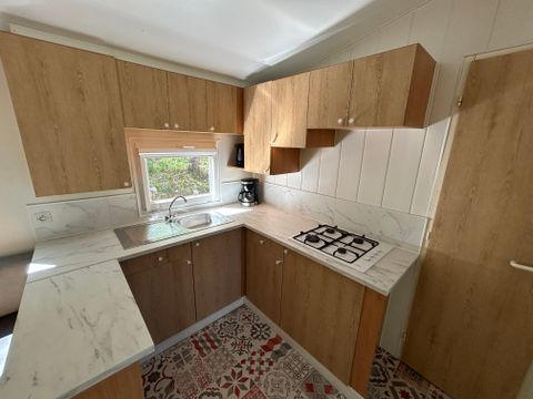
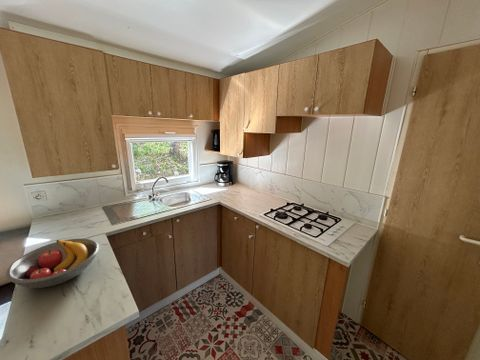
+ fruit bowl [5,238,100,289]
